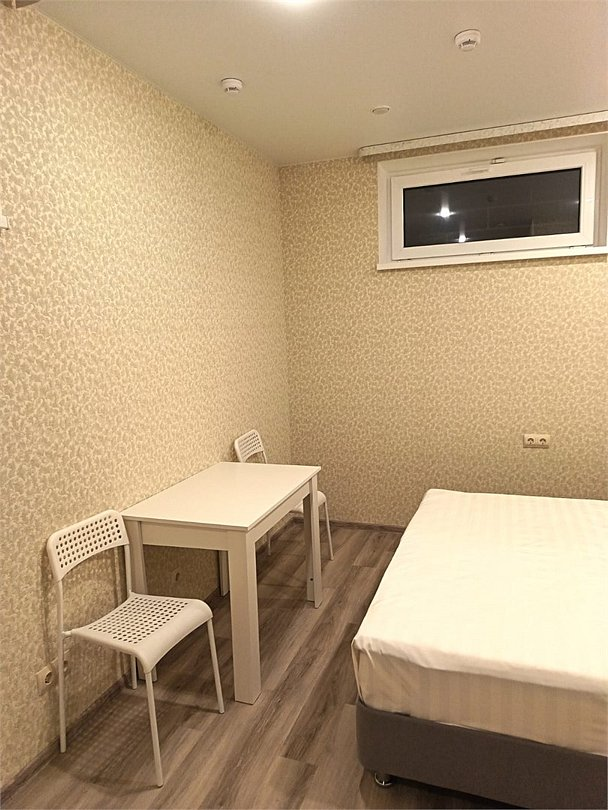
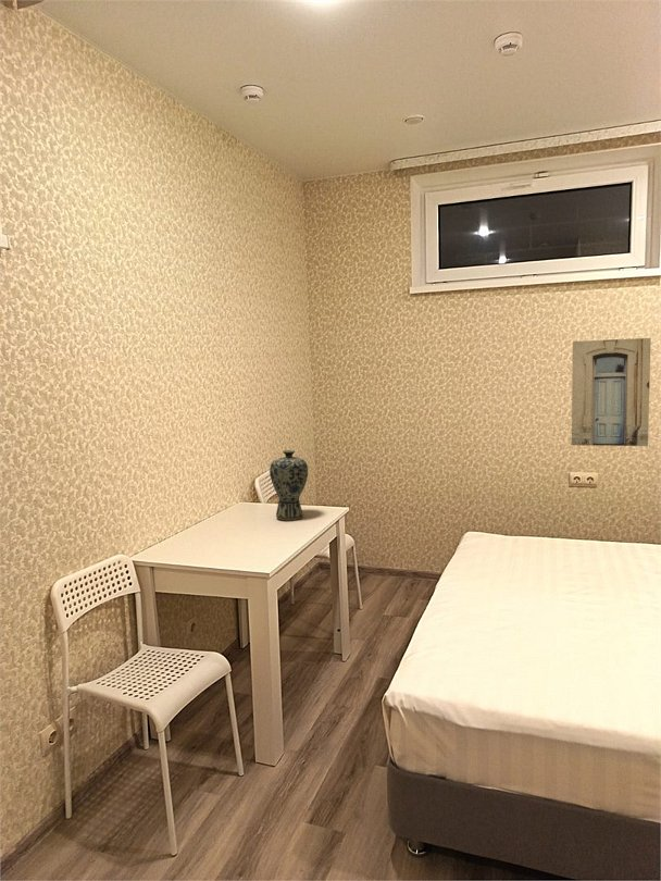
+ wall art [571,337,652,447]
+ vase [269,449,309,521]
